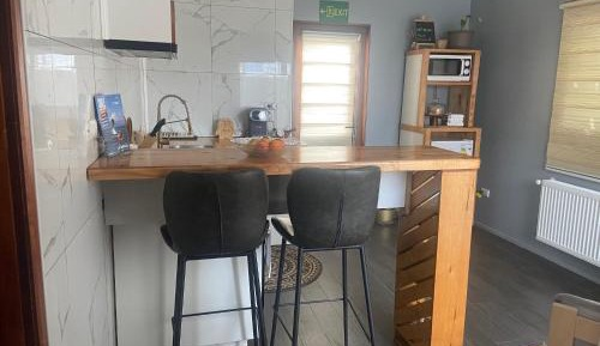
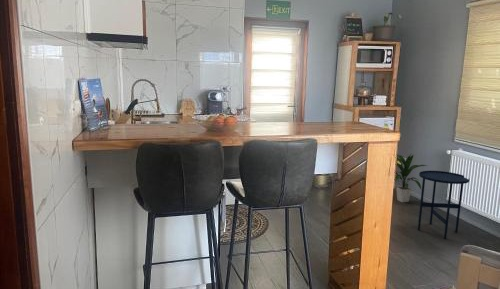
+ side table [417,170,470,240]
+ indoor plant [395,153,428,203]
